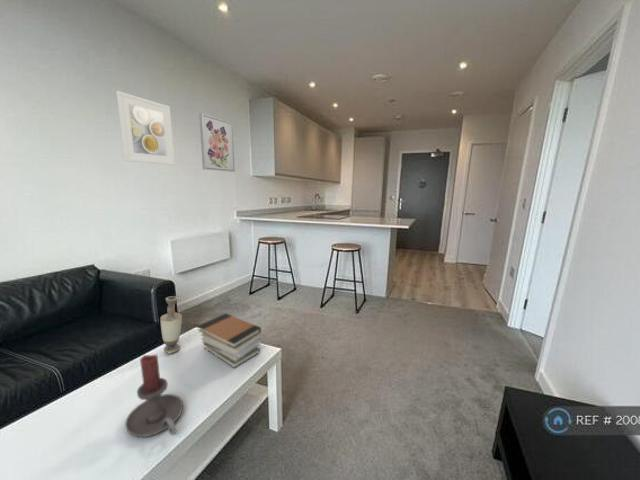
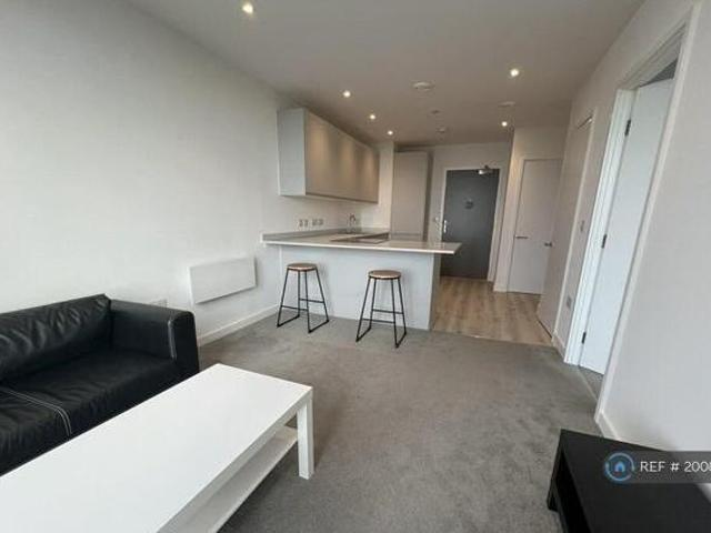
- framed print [115,90,176,166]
- vase [159,295,183,354]
- book stack [197,312,263,369]
- wall art [198,113,236,173]
- candle holder [124,354,184,438]
